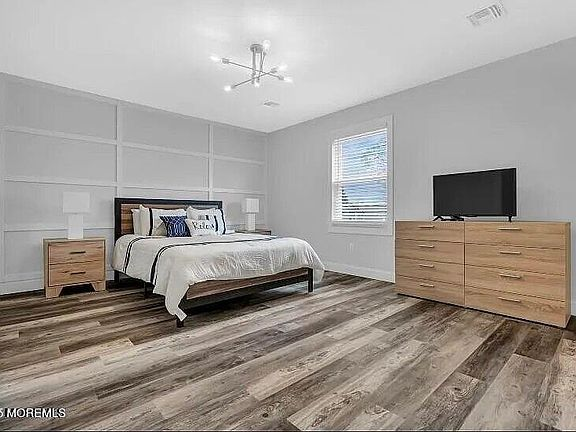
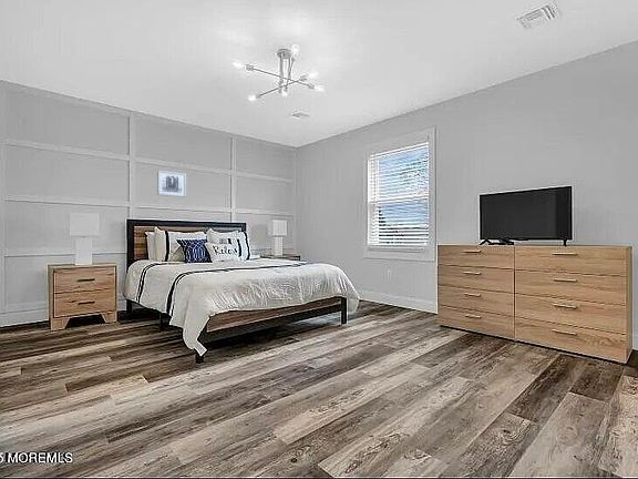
+ wall art [156,170,187,198]
